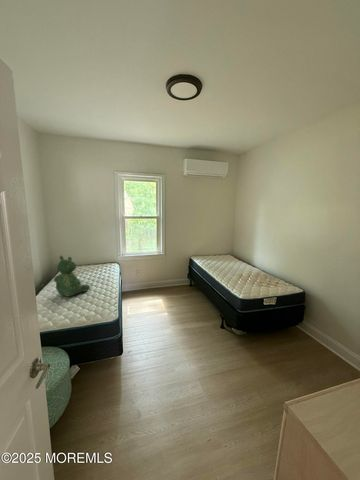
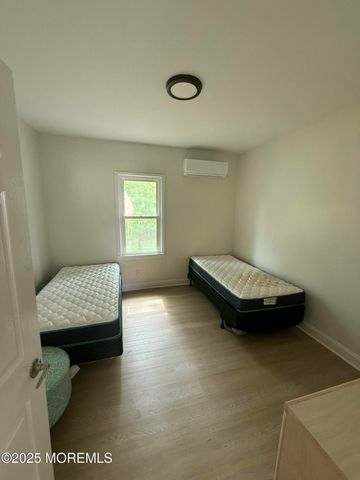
- teddy bear [53,255,91,298]
